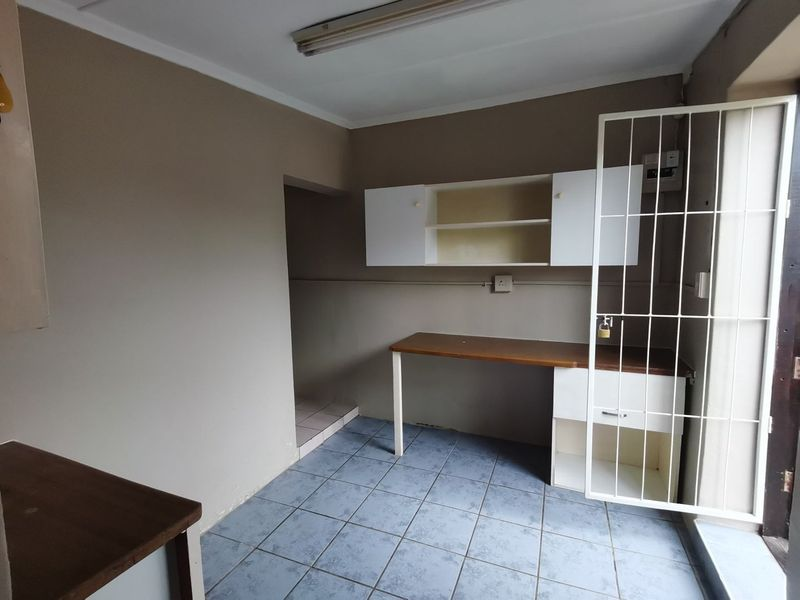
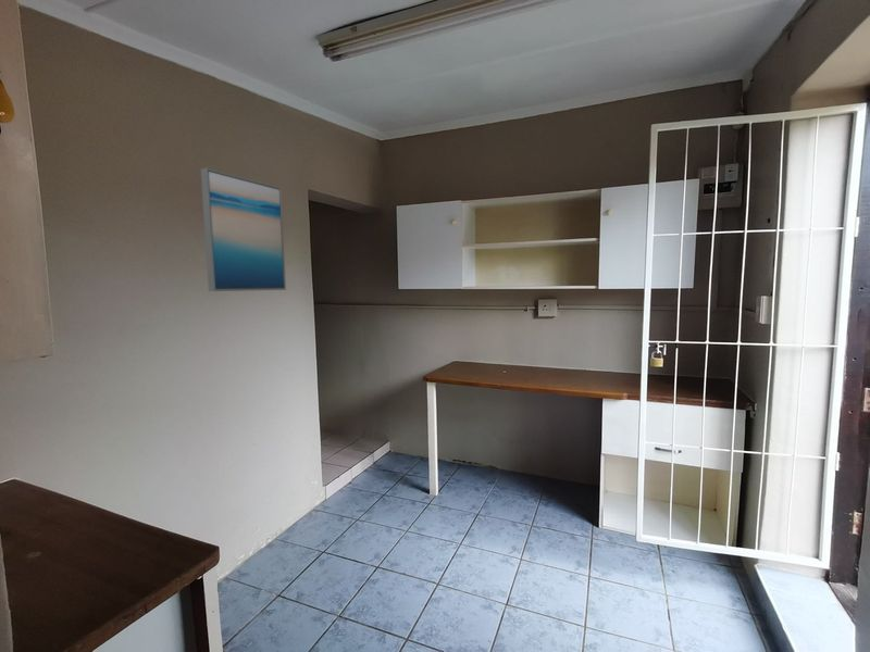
+ wall art [200,167,287,292]
